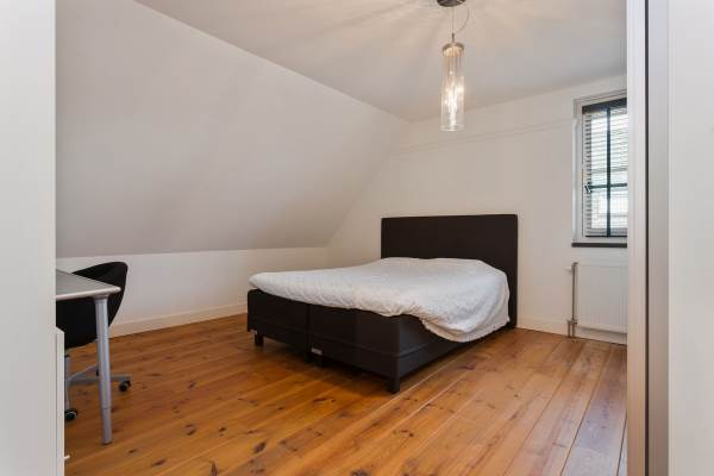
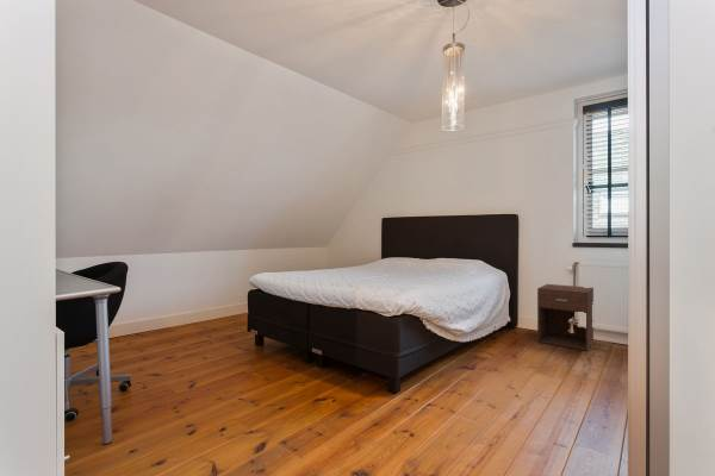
+ nightstand [536,283,595,351]
